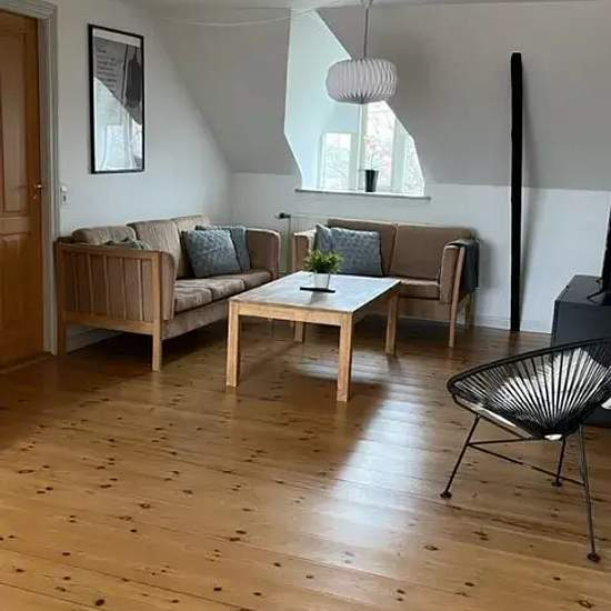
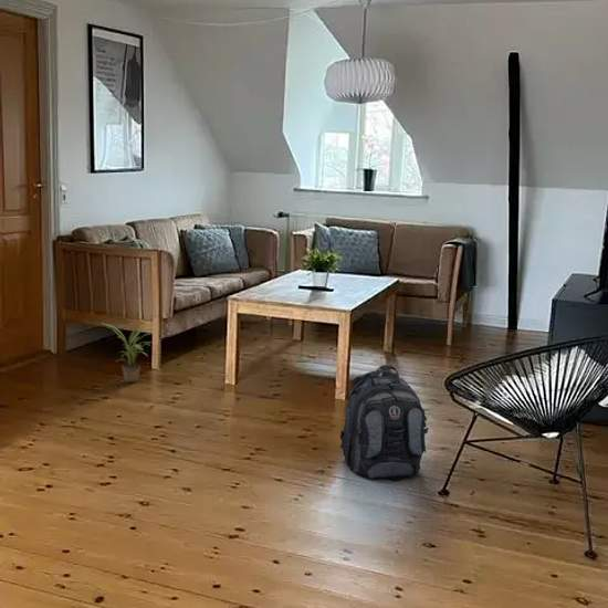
+ potted plant [99,322,154,384]
+ backpack [339,364,429,482]
